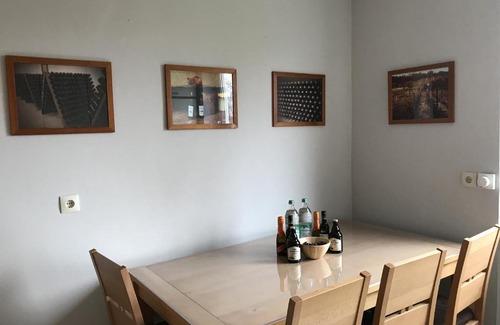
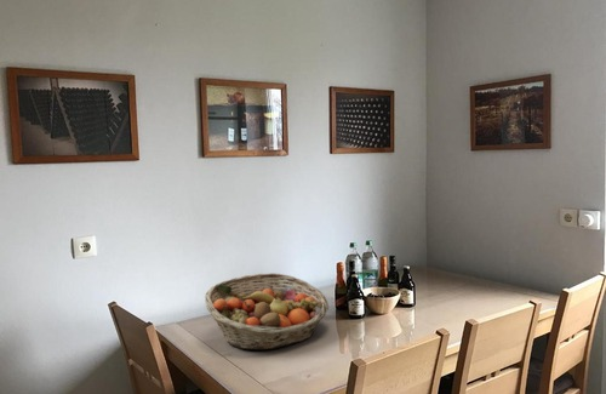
+ fruit basket [204,272,330,352]
